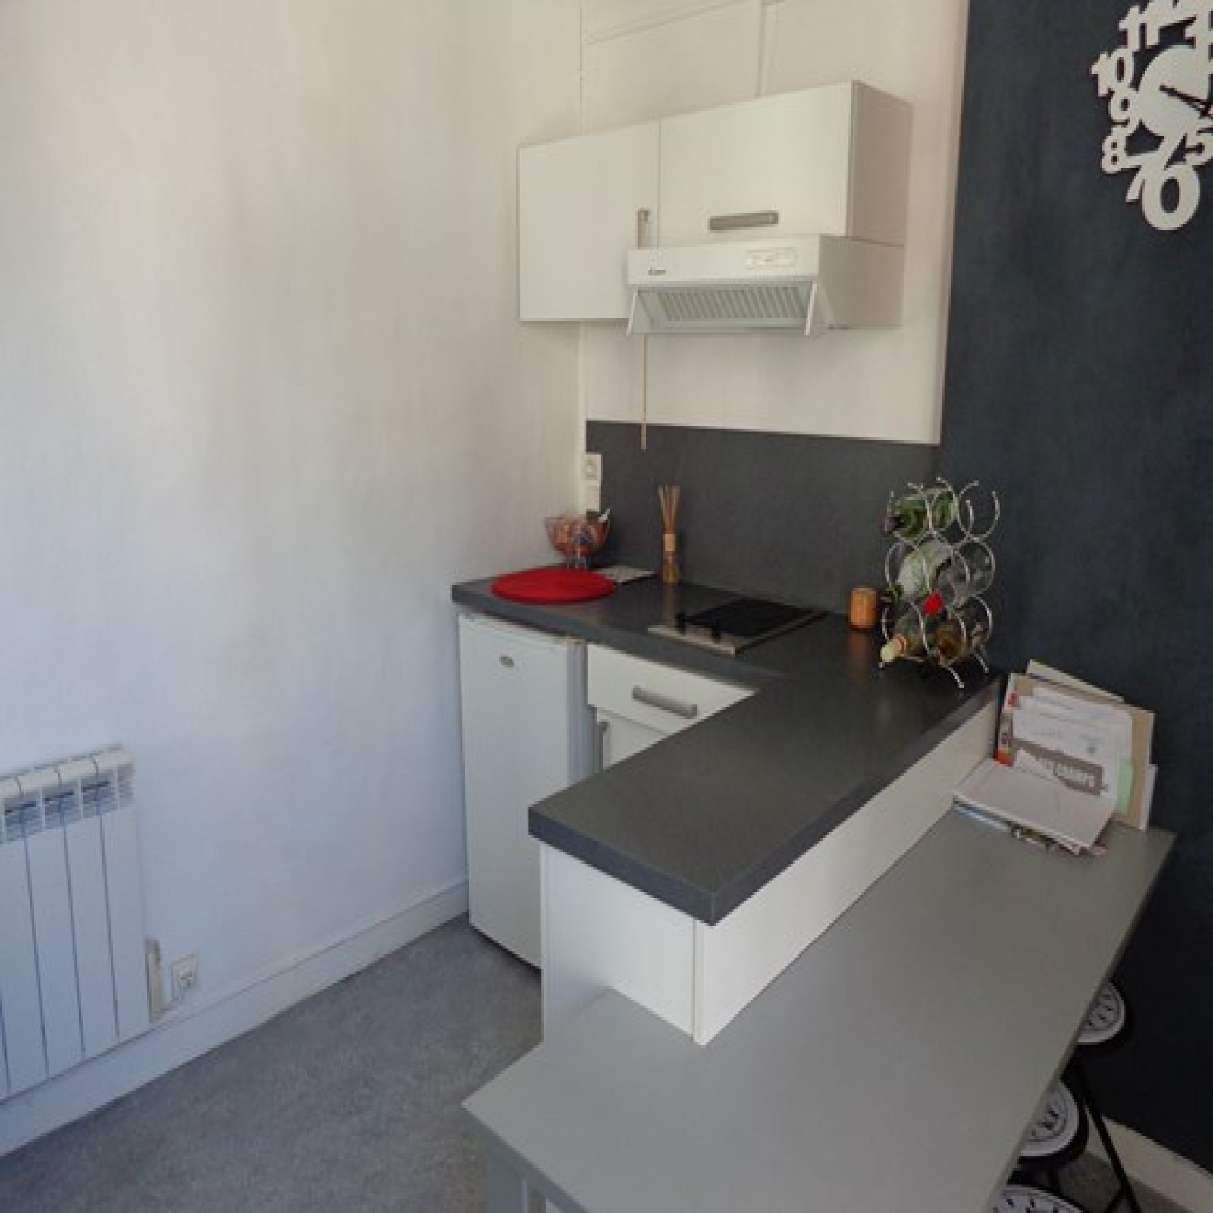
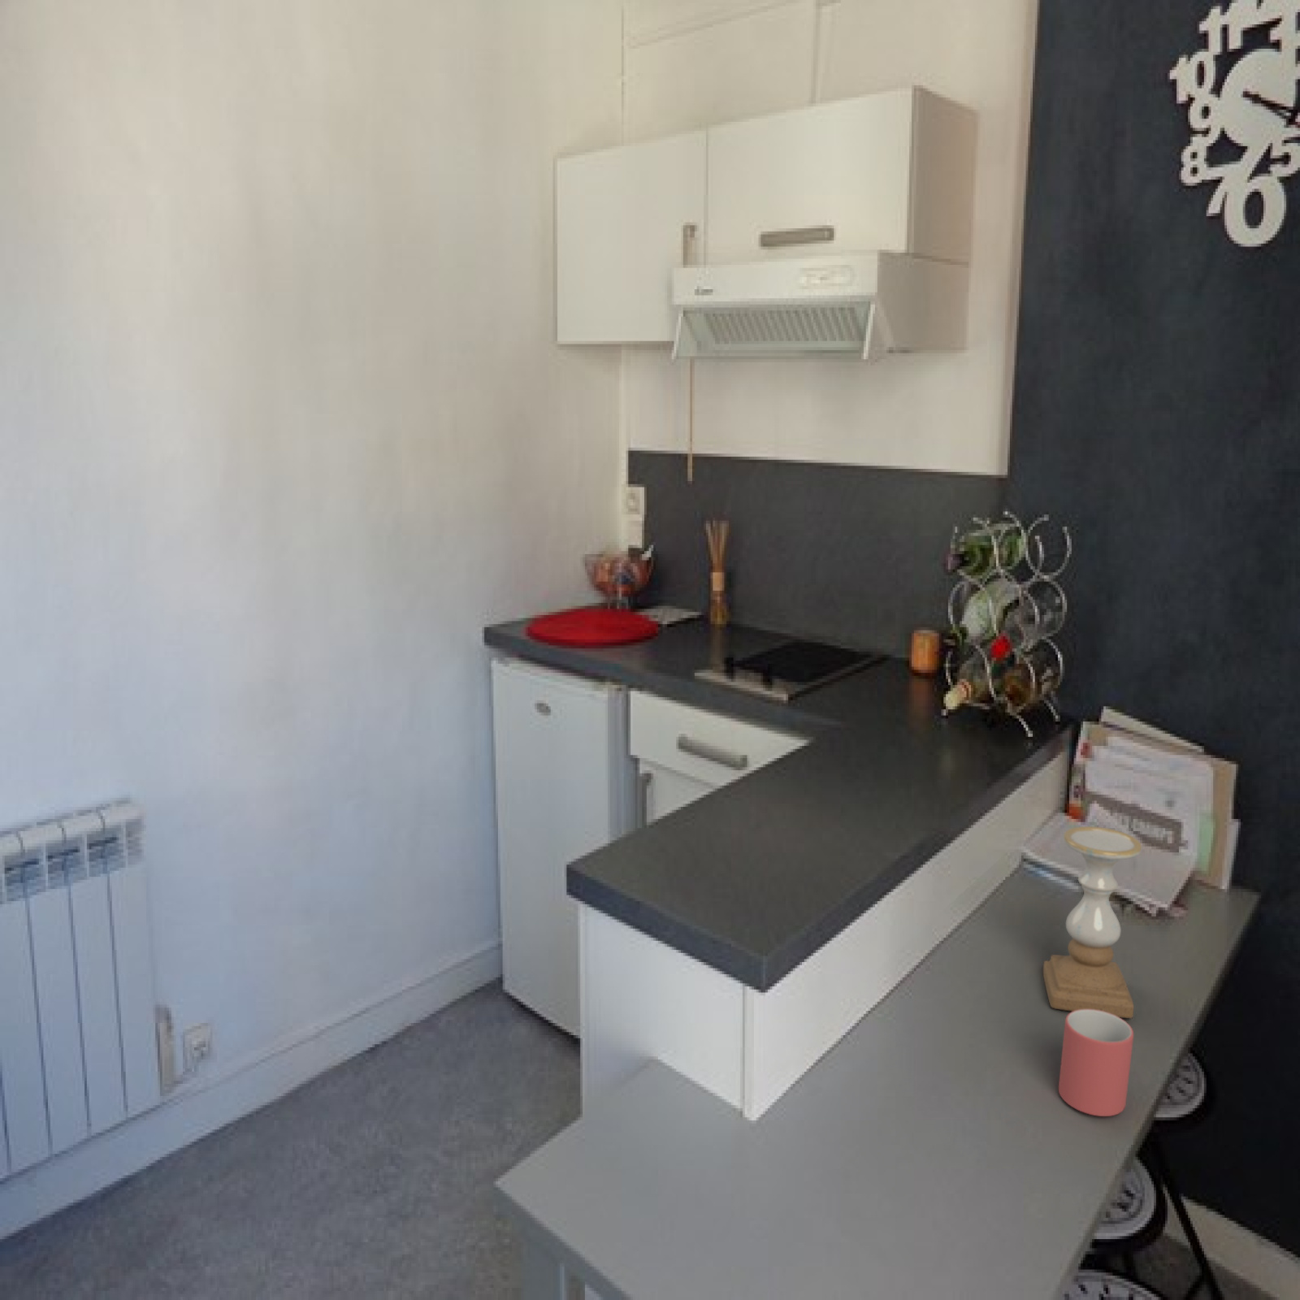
+ candle holder [1043,825,1143,1020]
+ mug [1058,1010,1135,1117]
